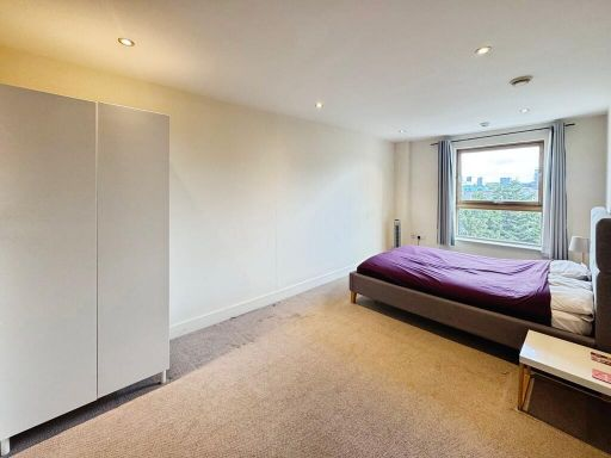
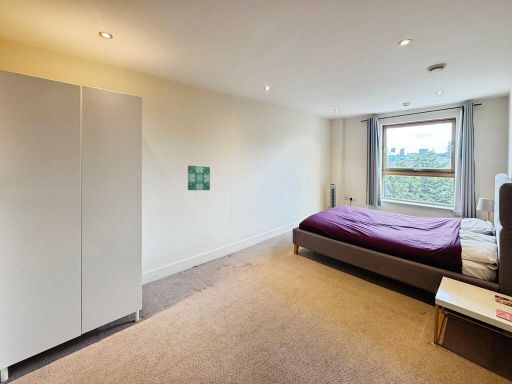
+ wall art [187,165,211,191]
